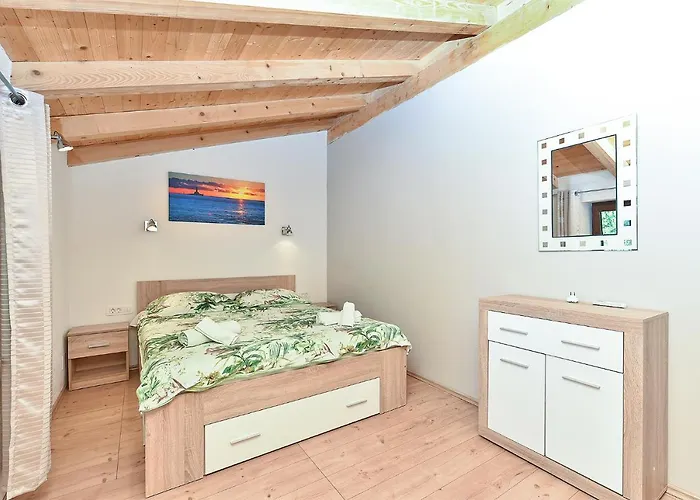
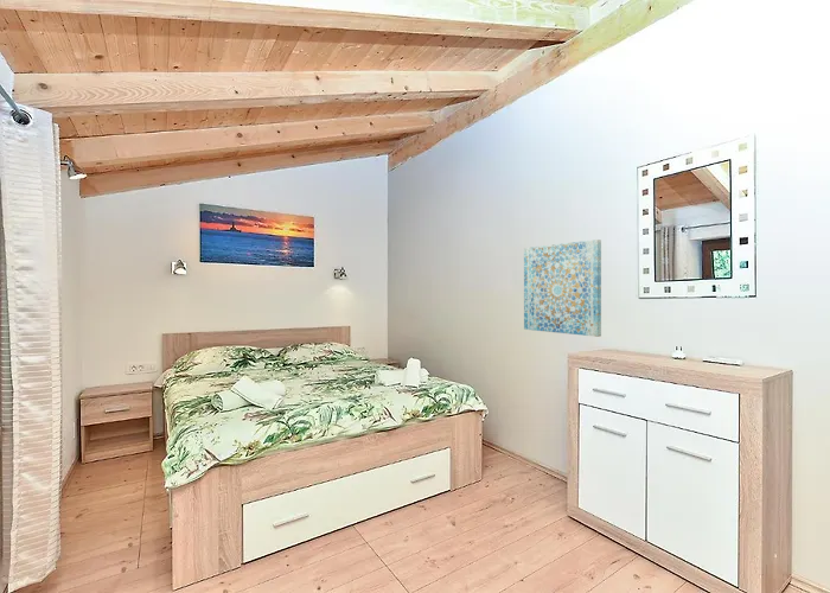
+ wall art [523,238,602,338]
